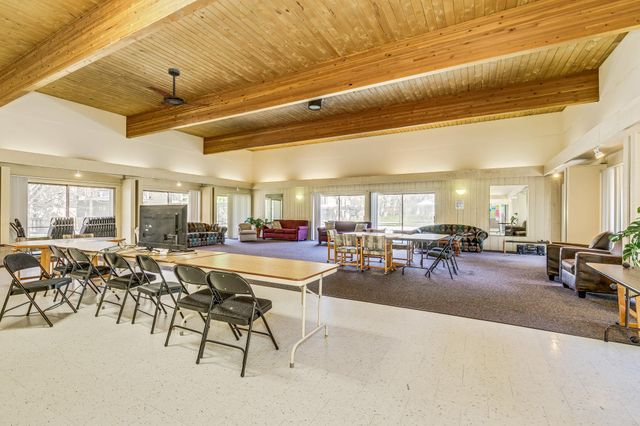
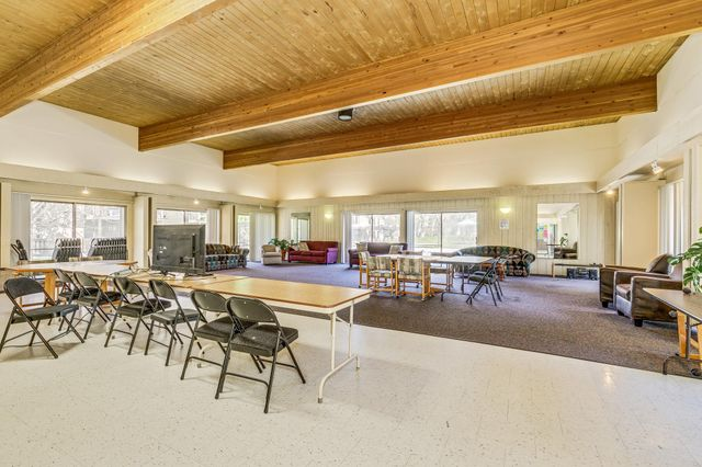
- ceiling fan [146,67,210,109]
